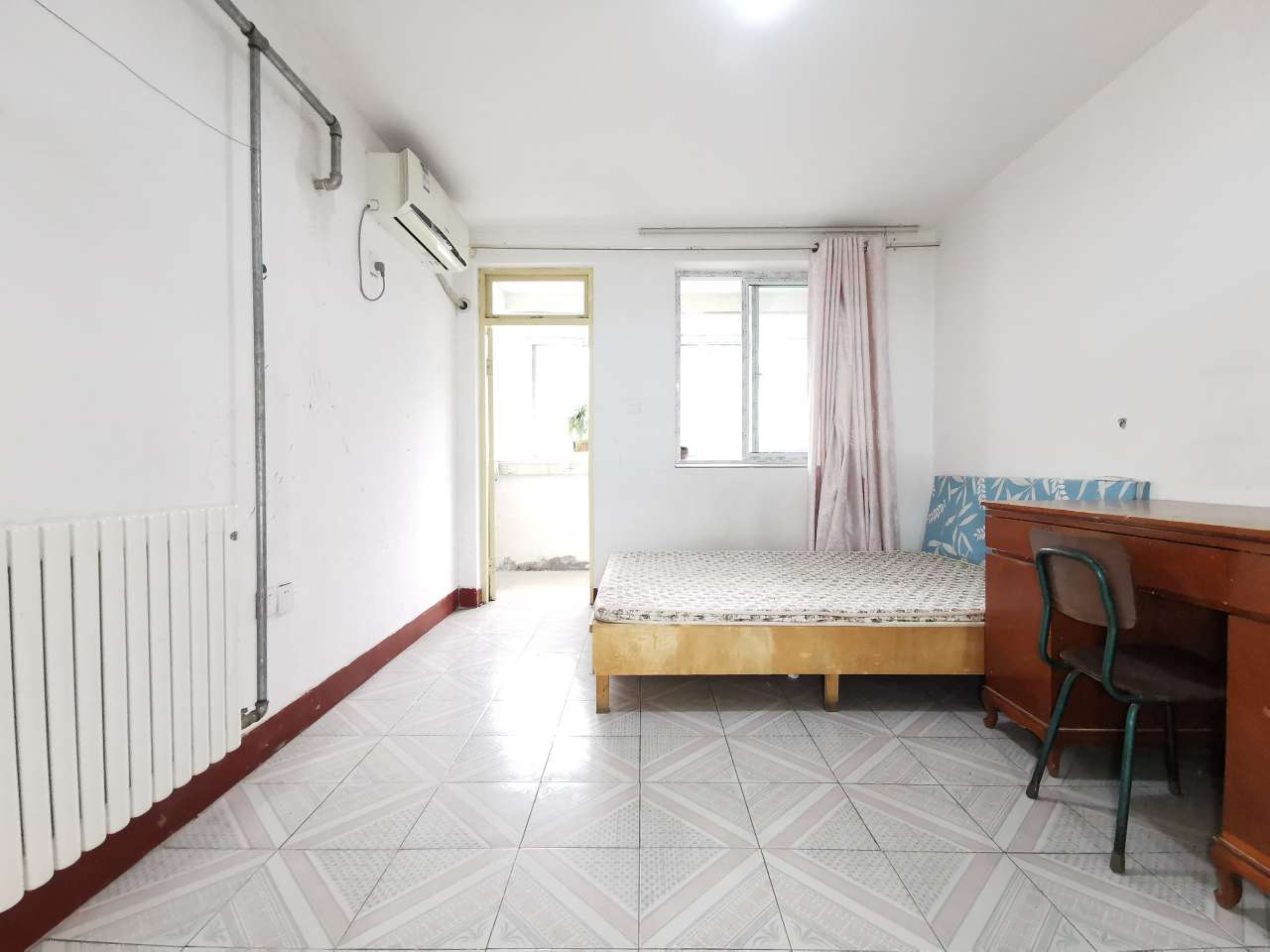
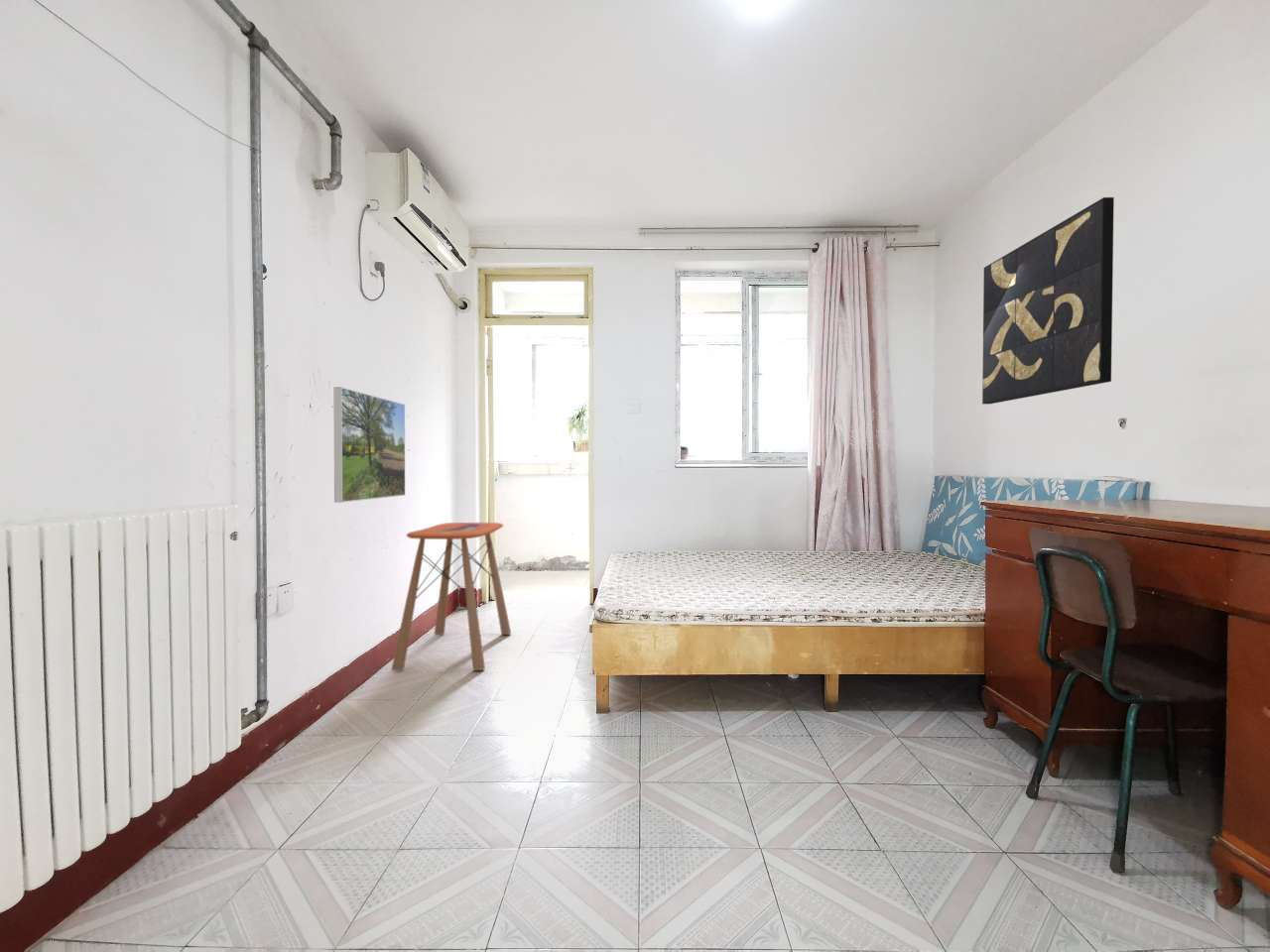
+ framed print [332,386,406,504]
+ wall art [981,196,1115,405]
+ side table [391,522,512,671]
